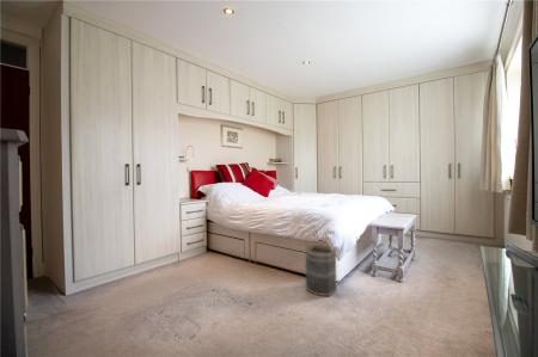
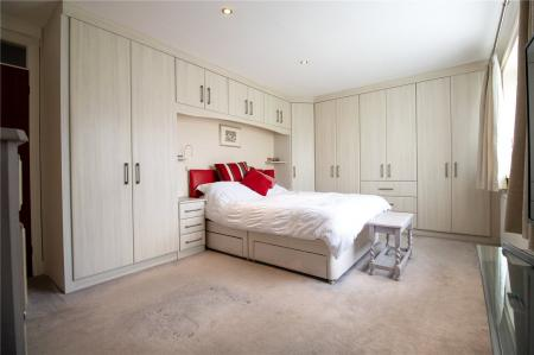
- basket [304,228,338,297]
